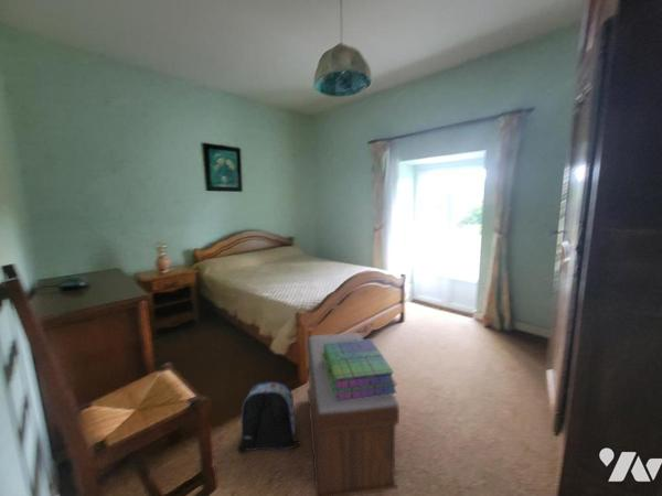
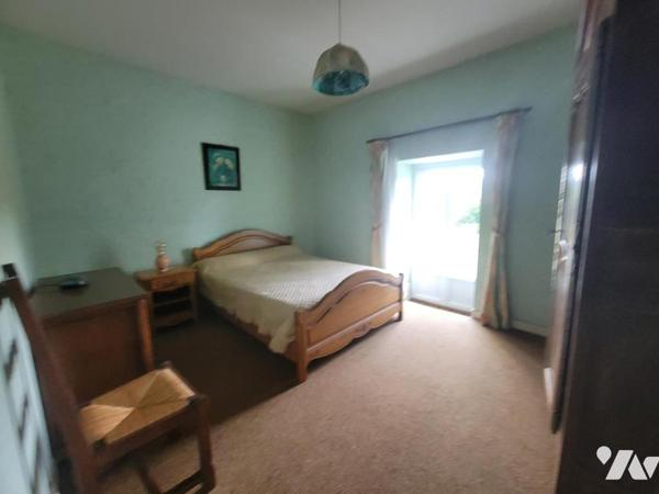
- stack of books [321,337,398,401]
- bench [306,332,401,496]
- backpack [236,380,301,454]
